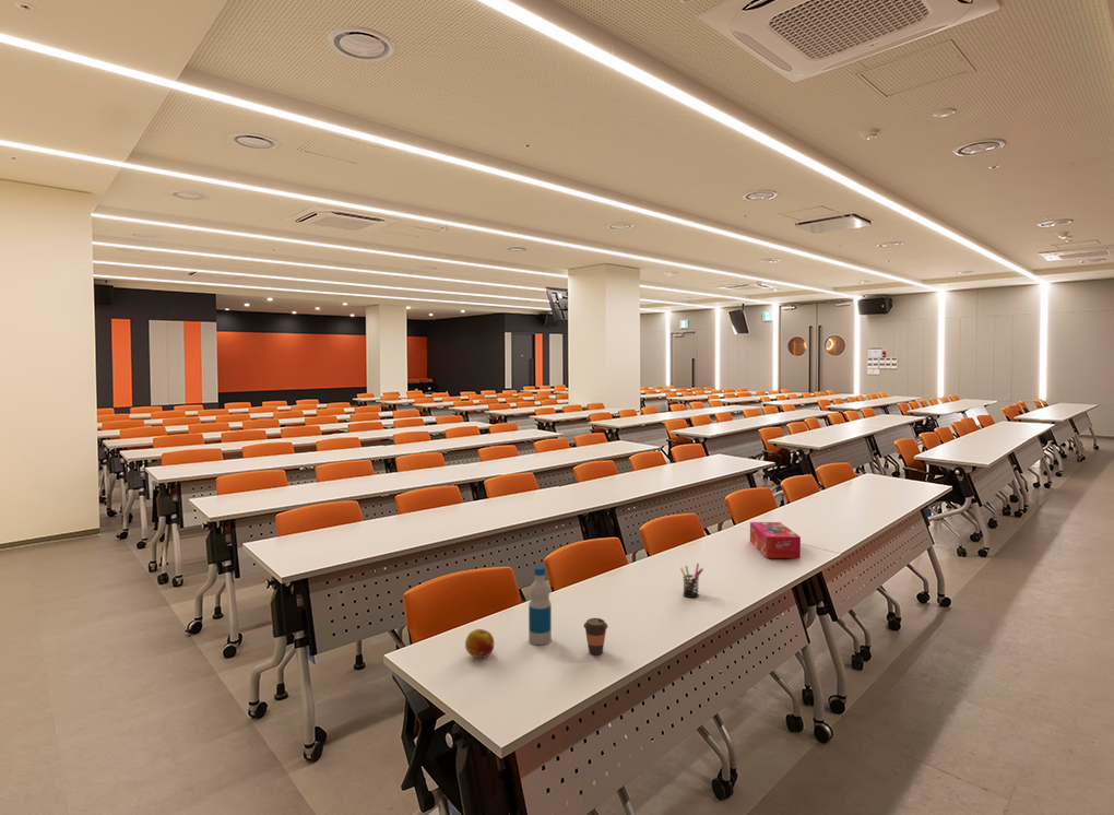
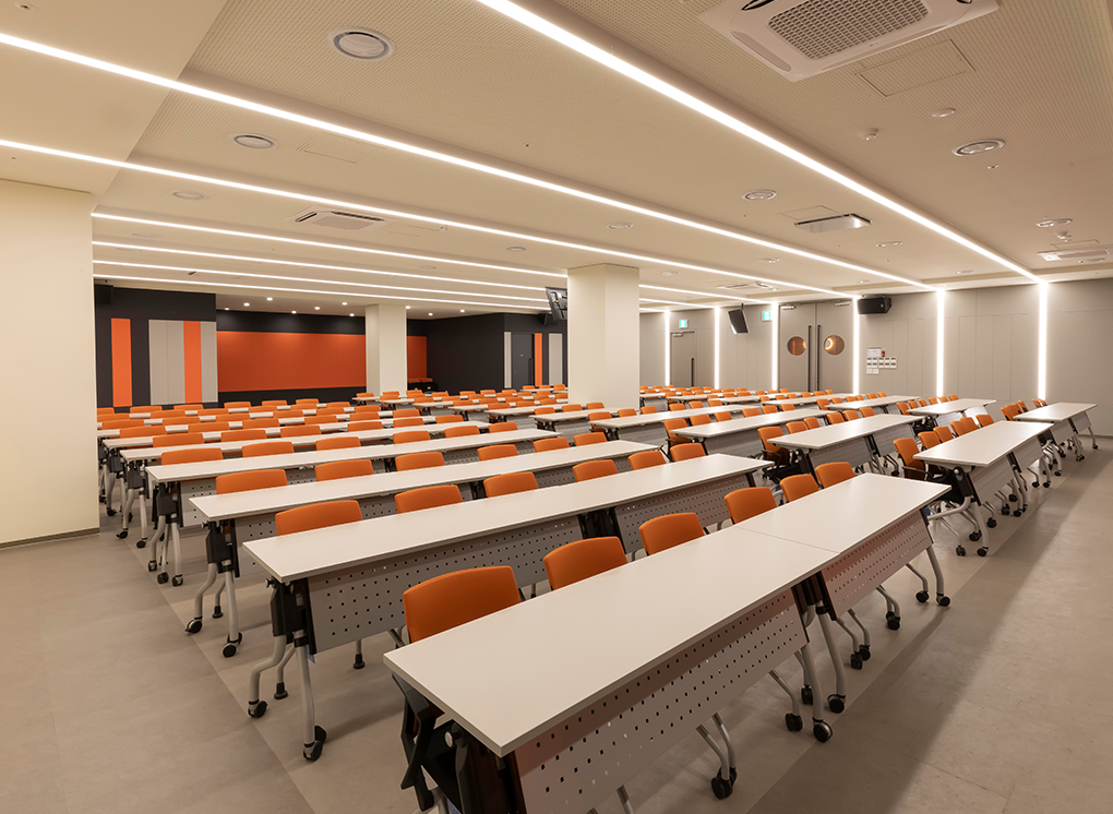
- bottle [528,565,553,646]
- pen holder [679,563,703,599]
- tissue box [749,521,802,559]
- coffee cup [583,617,608,655]
- fruit [464,628,495,659]
